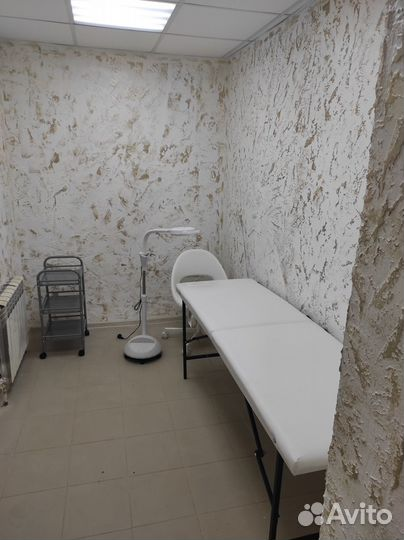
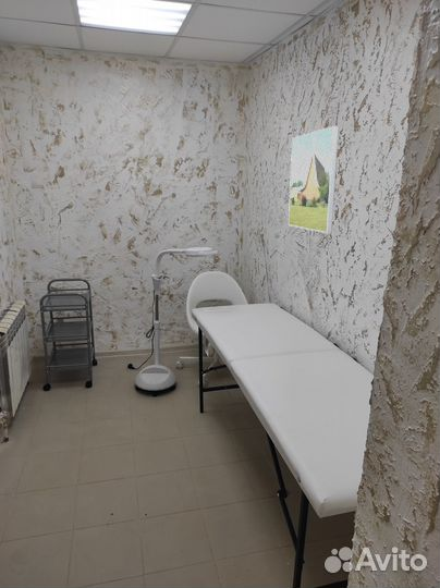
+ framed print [288,125,340,234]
